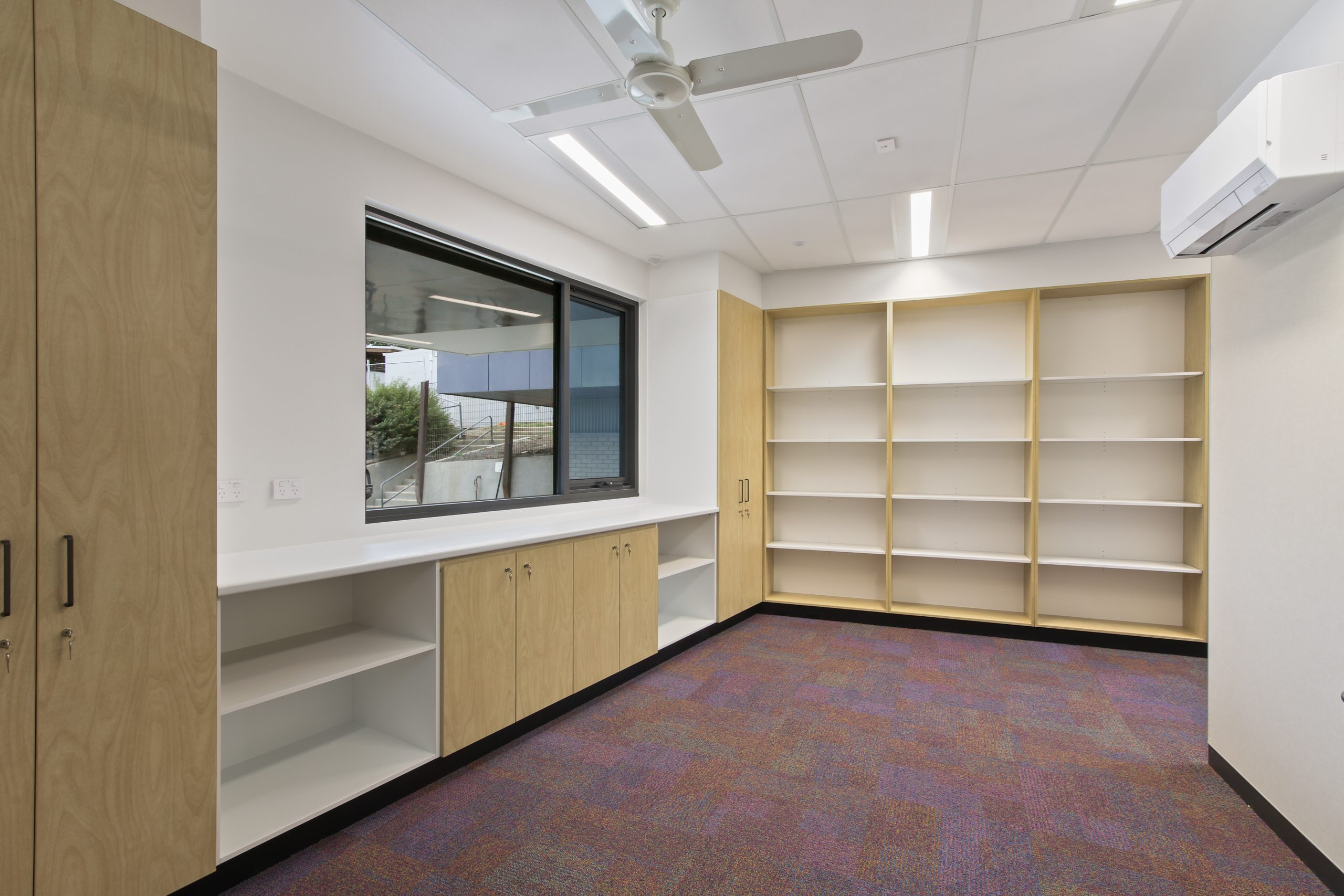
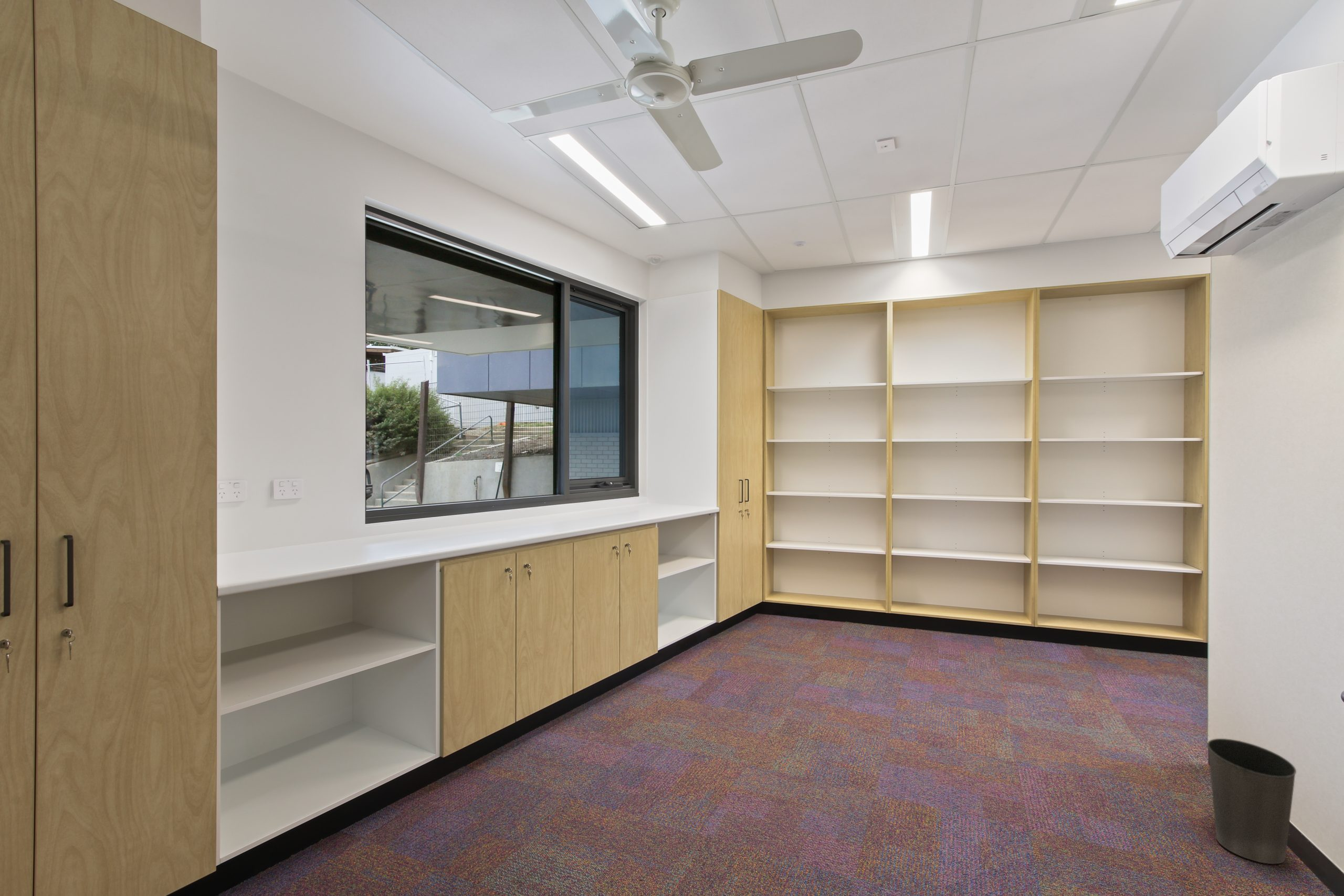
+ waste basket [1206,738,1297,865]
